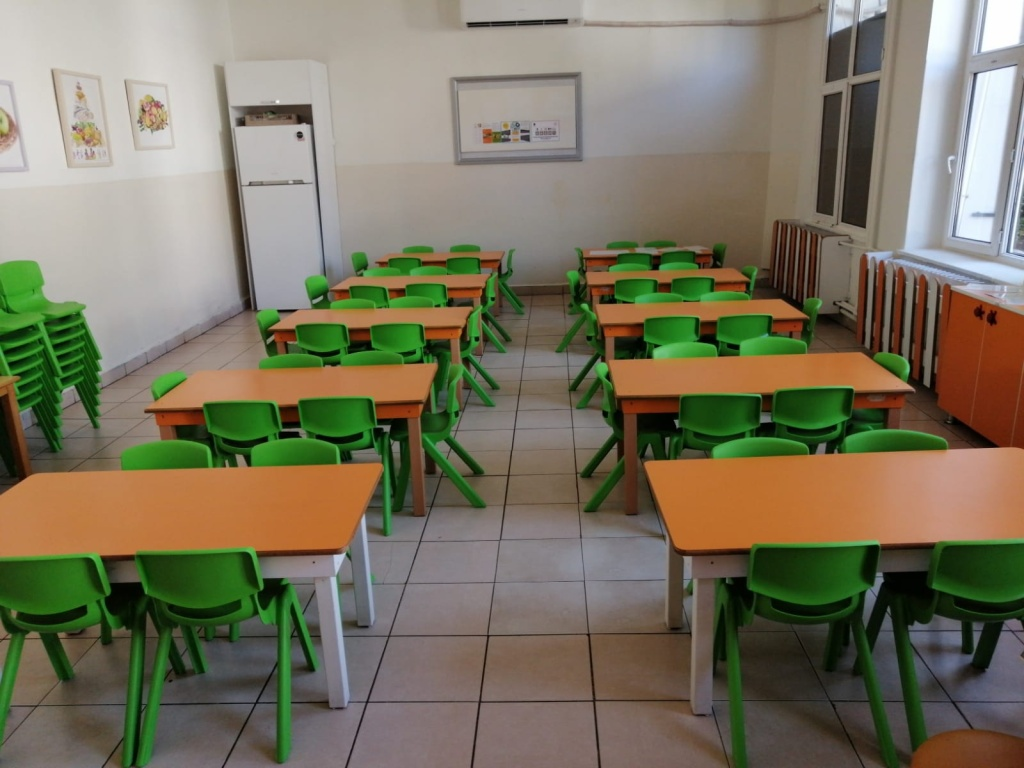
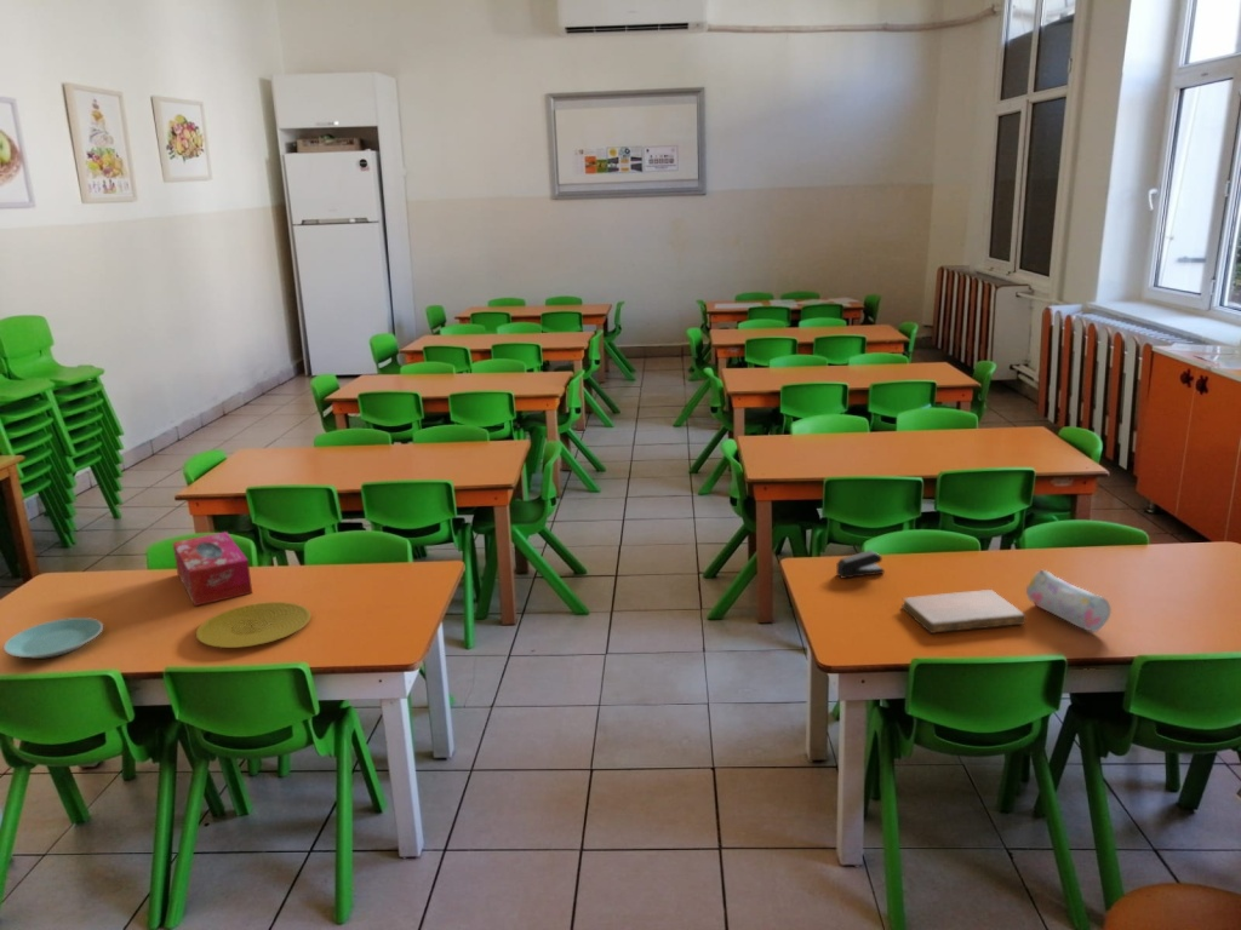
+ stapler [835,549,886,580]
+ plate [2,616,104,660]
+ tissue box [171,530,253,607]
+ plate [195,601,311,649]
+ pencil case [1025,569,1113,633]
+ notebook [900,589,1026,635]
